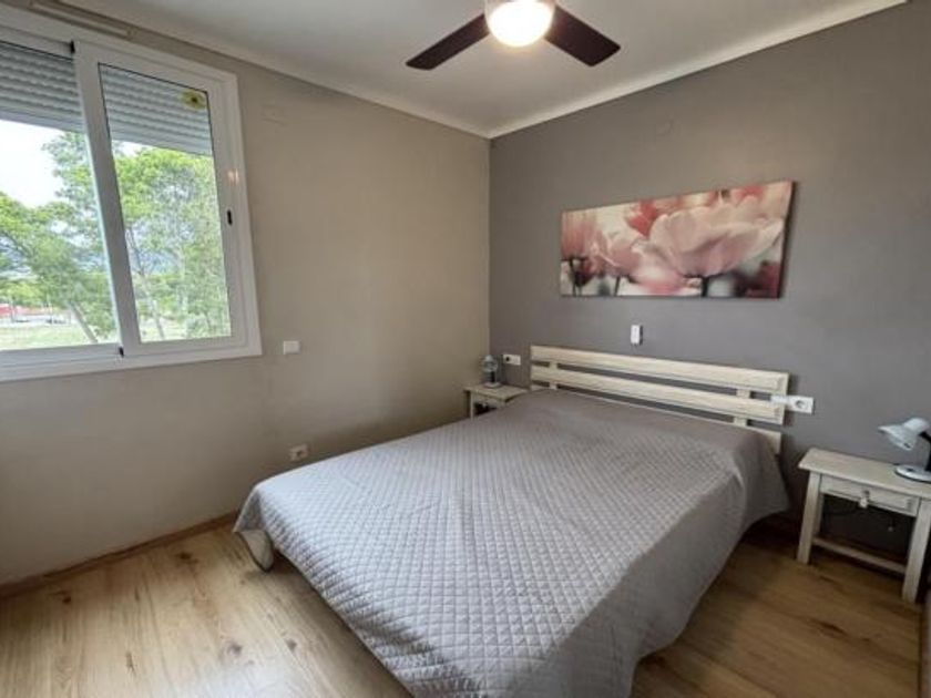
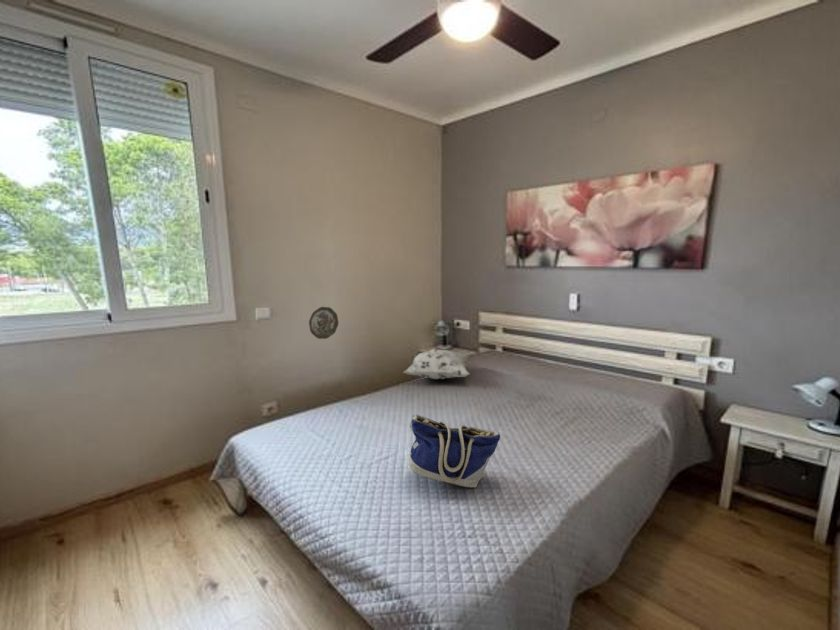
+ tote bag [407,414,501,489]
+ decorative pillow [403,348,471,380]
+ decorative plate [308,306,339,340]
